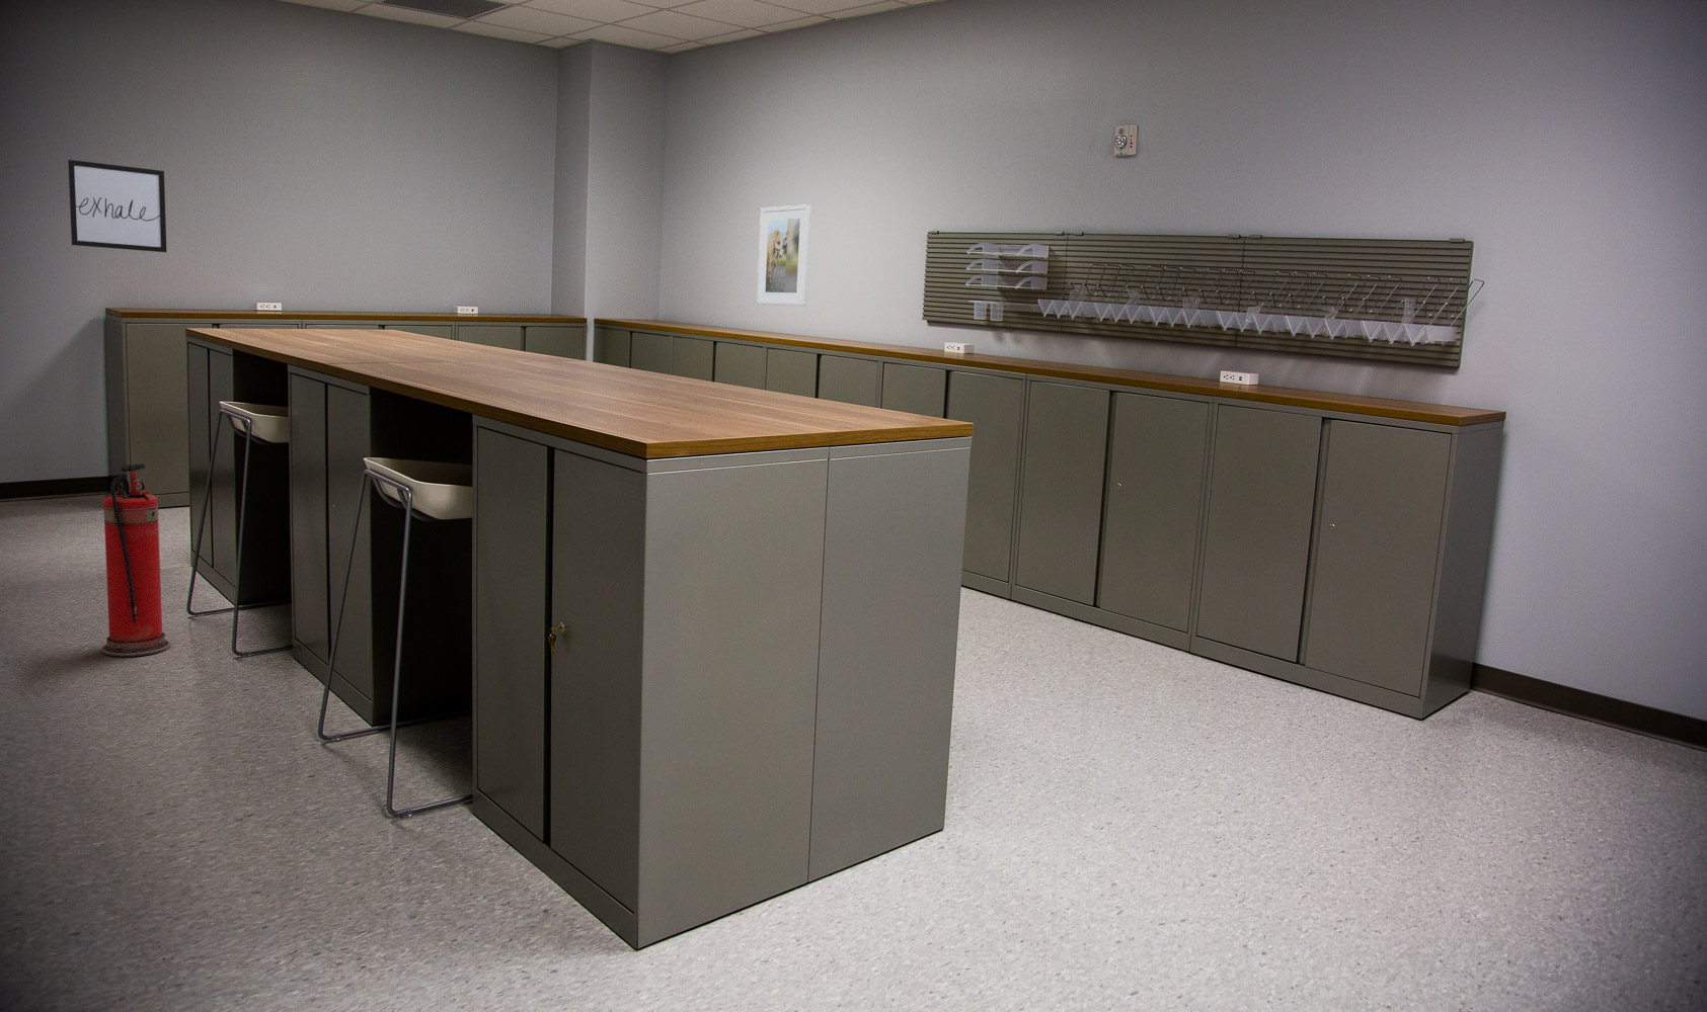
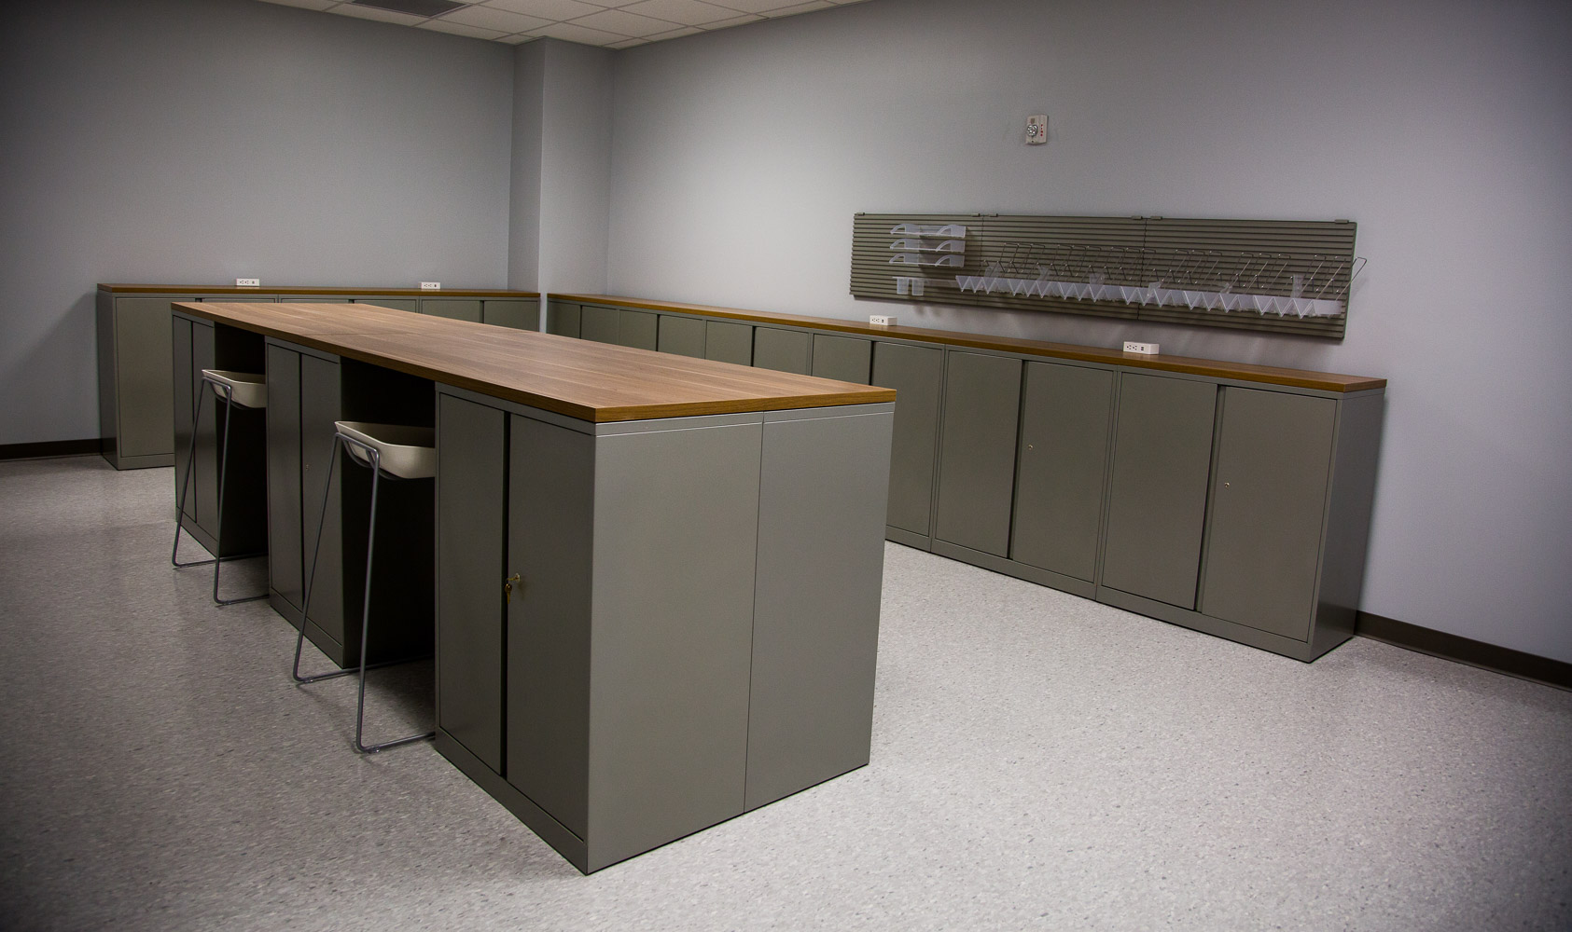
- fire extinguisher [100,463,171,658]
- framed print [756,204,811,307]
- wall art [66,159,168,253]
